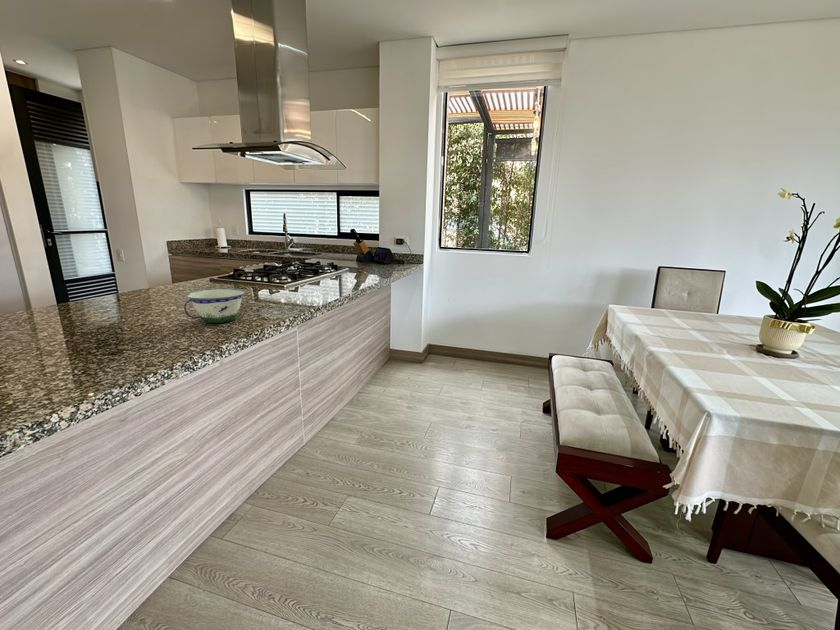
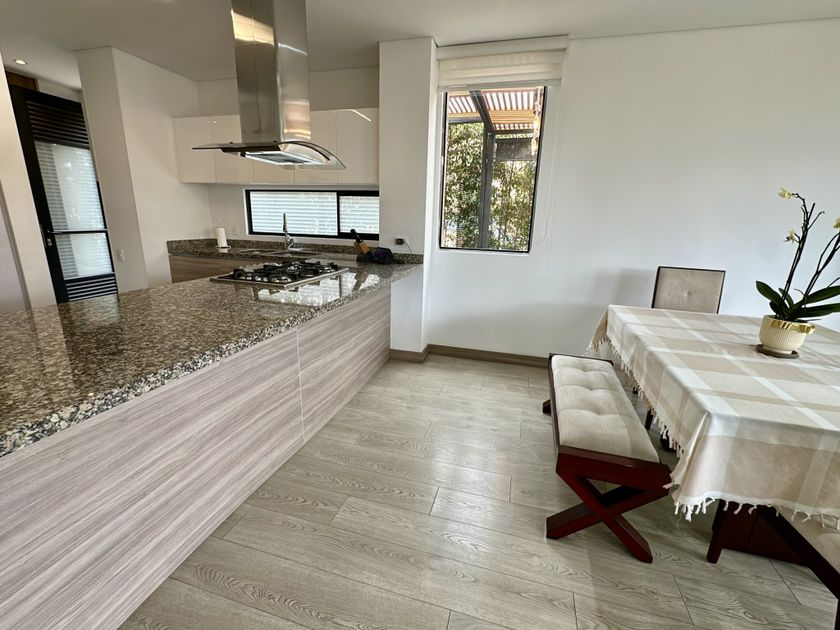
- bowl [183,287,247,324]
